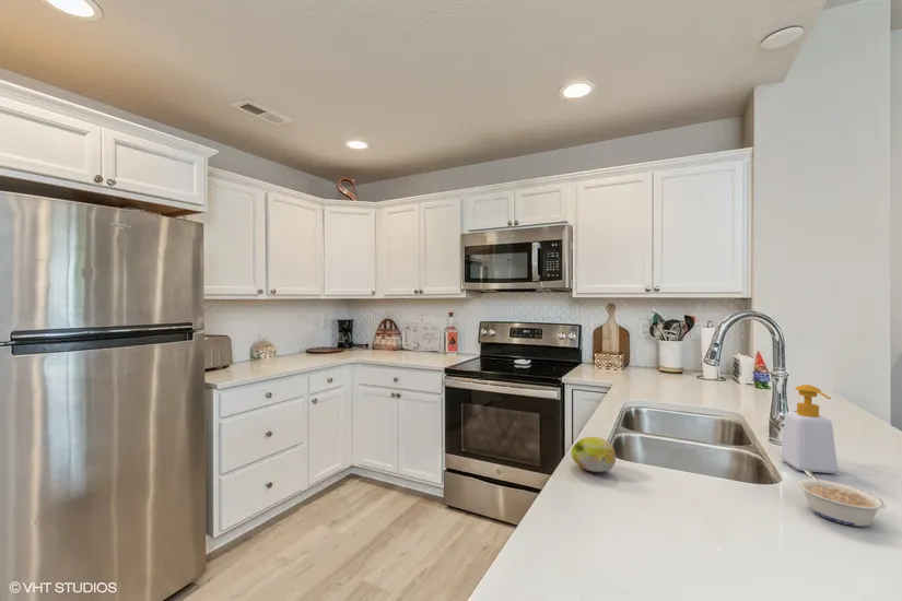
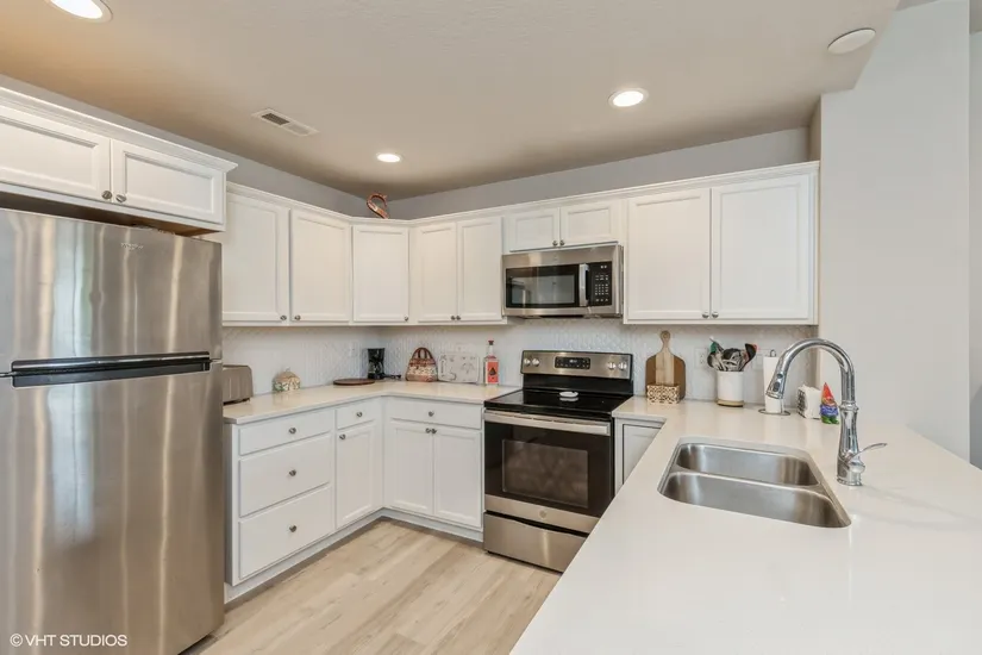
- legume [797,470,887,528]
- soap bottle [780,384,839,474]
- fruit [570,436,617,473]
